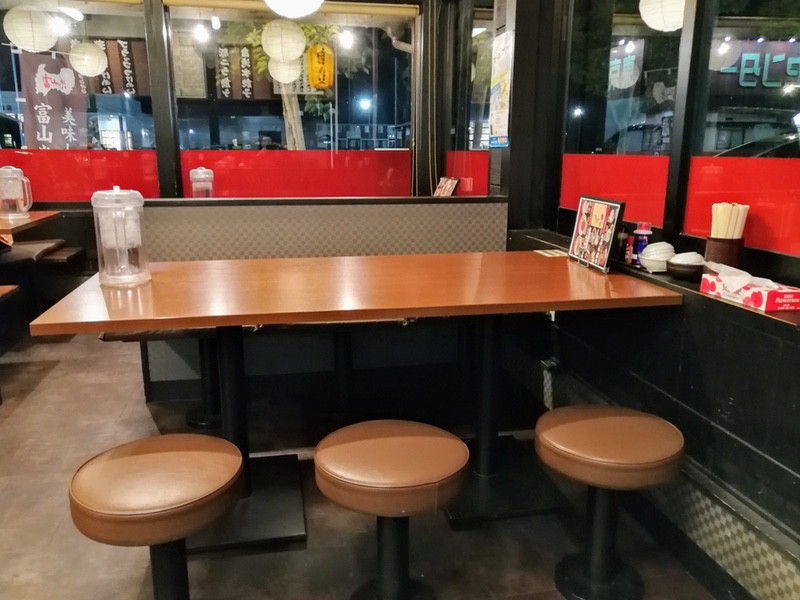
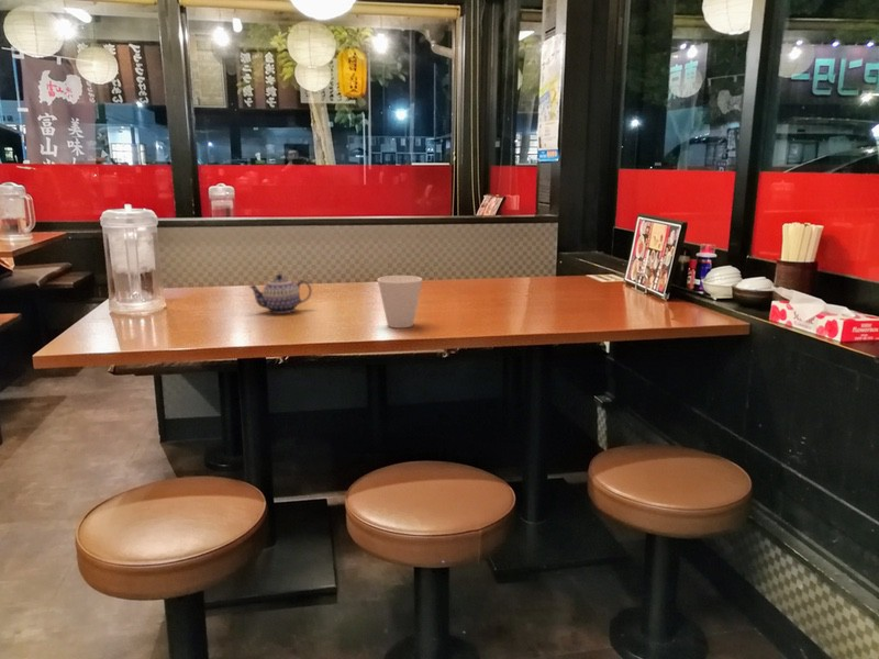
+ cup [376,275,424,328]
+ teapot [248,273,312,314]
